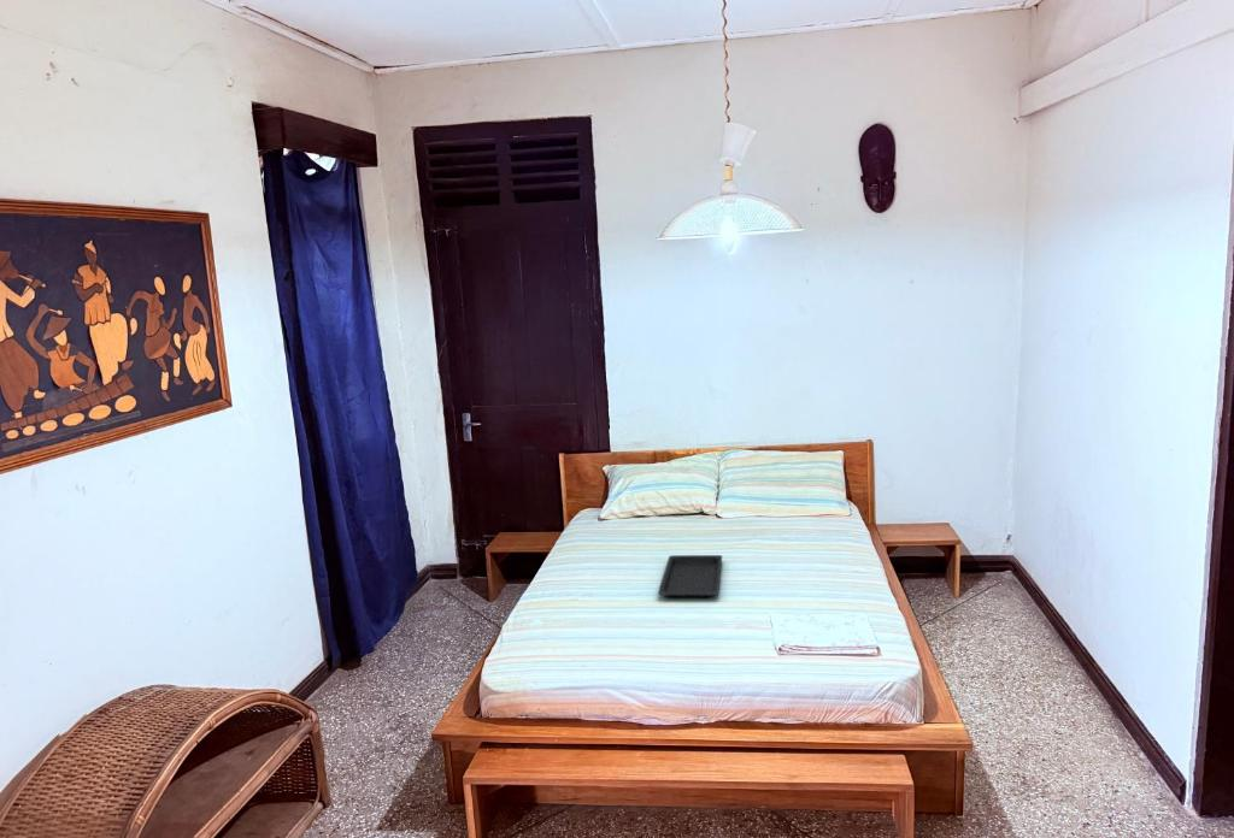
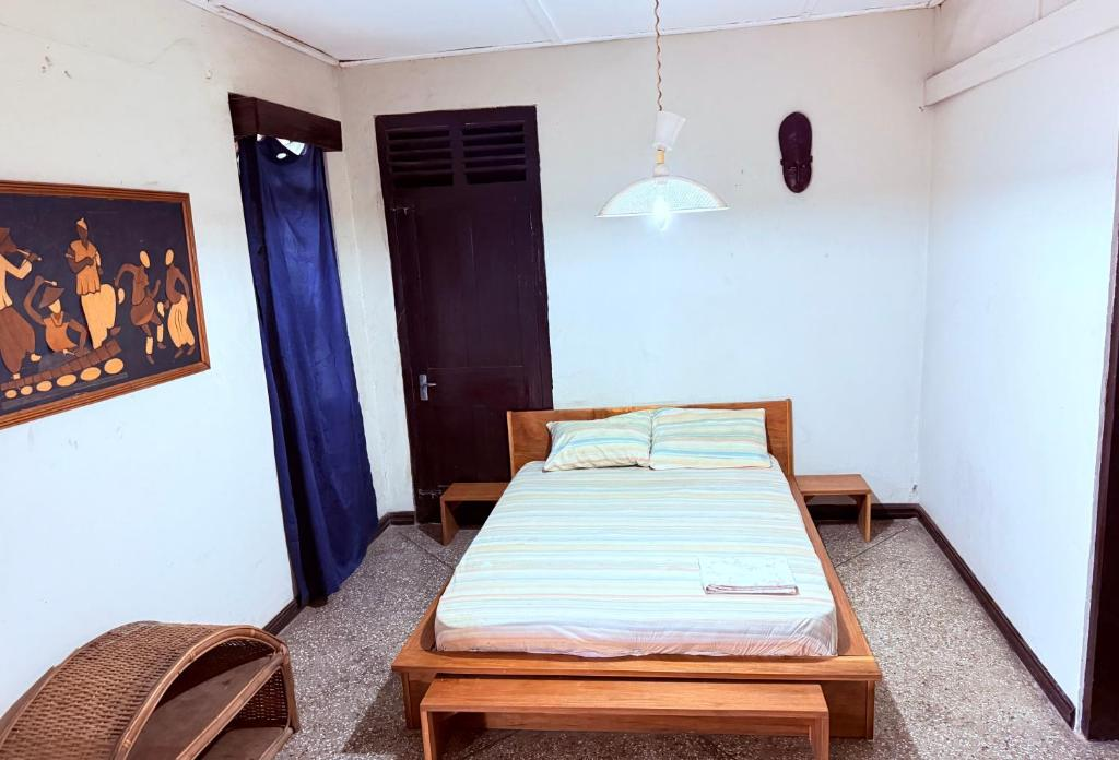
- serving tray [657,554,723,598]
